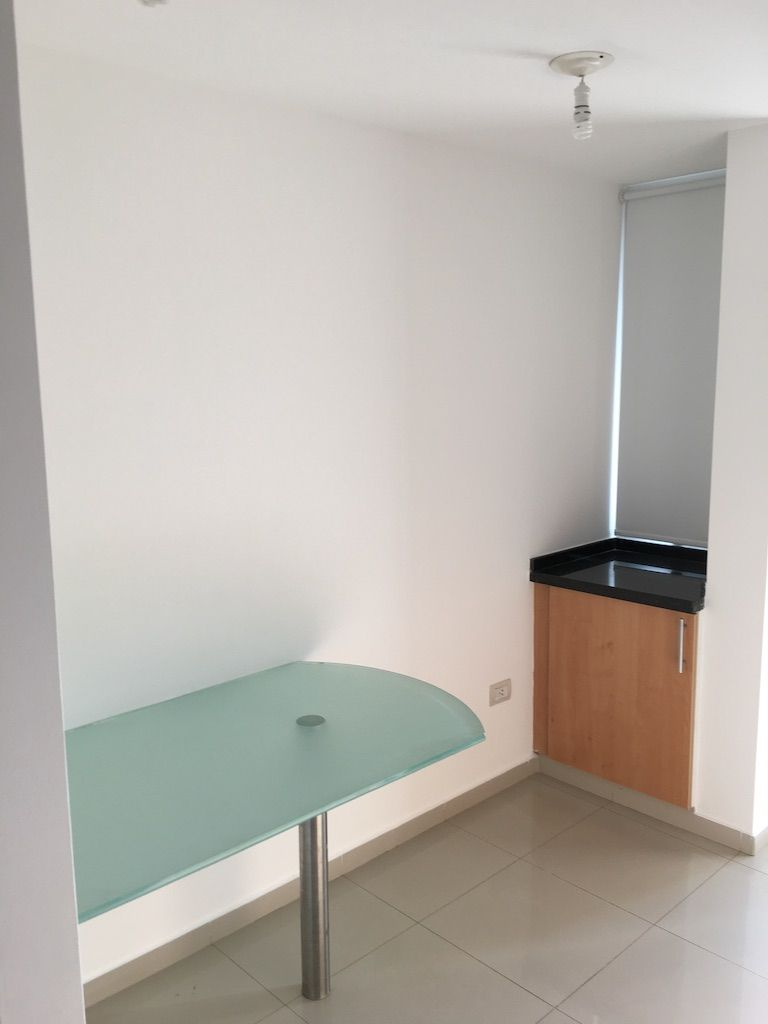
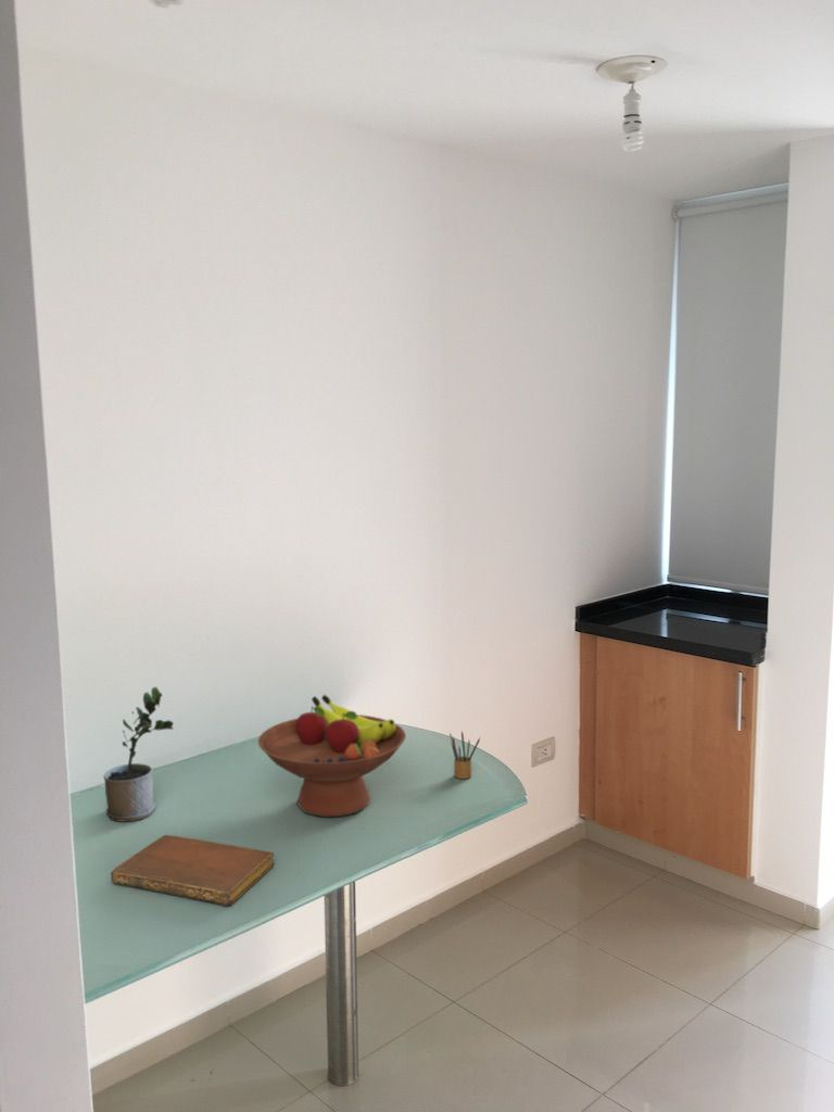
+ notebook [110,834,275,907]
+ fruit bowl [257,694,407,818]
+ potted plant [102,685,175,823]
+ pencil box [448,730,481,780]
